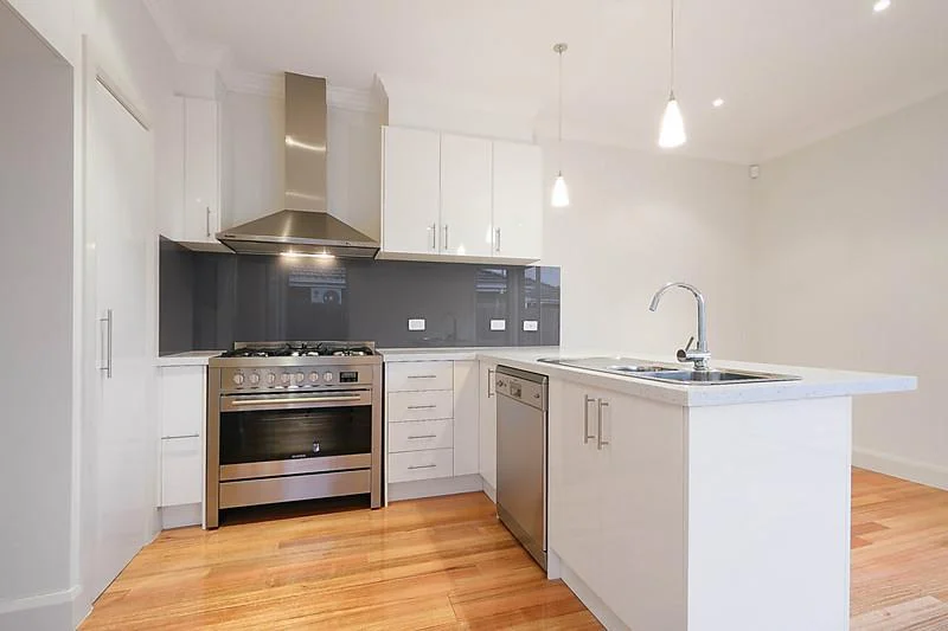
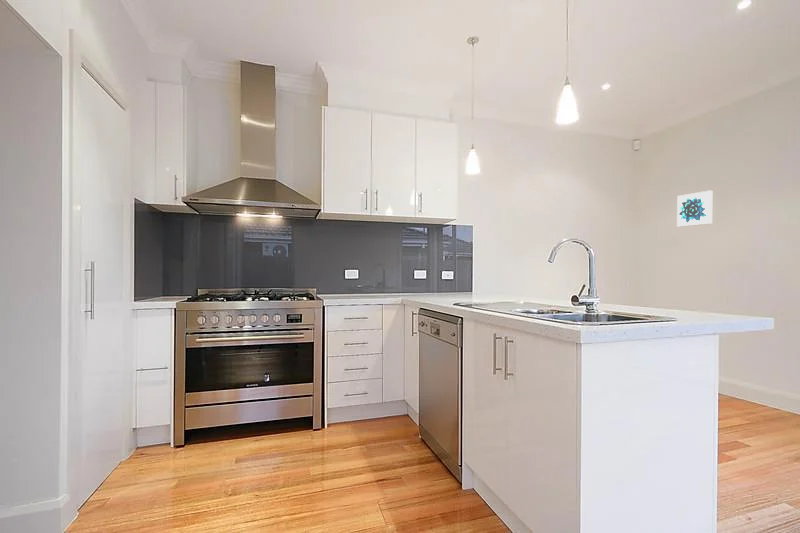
+ wall art [676,190,713,227]
